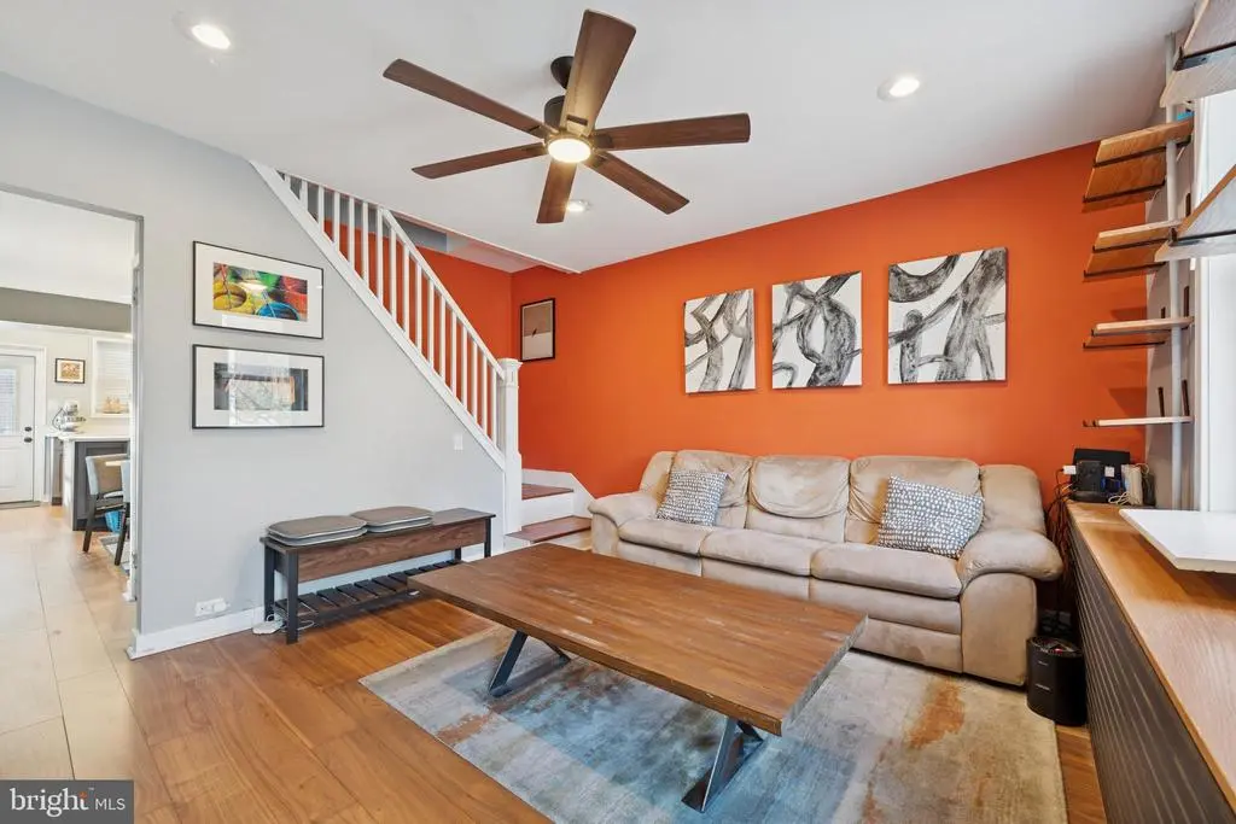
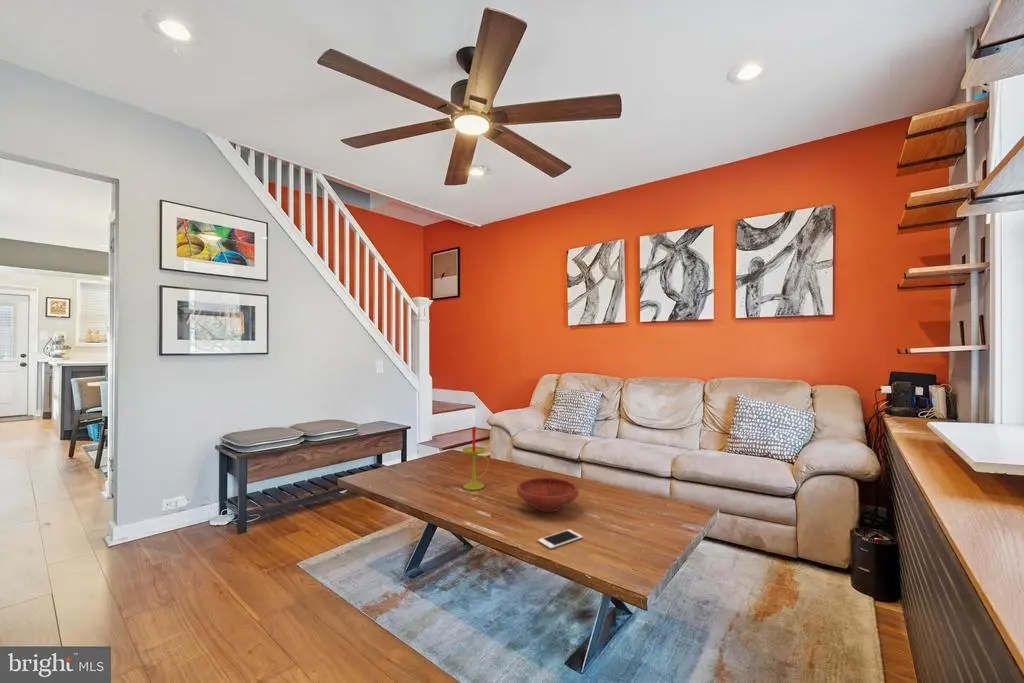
+ cell phone [537,529,583,550]
+ bowl [516,477,580,513]
+ candle [461,426,490,491]
